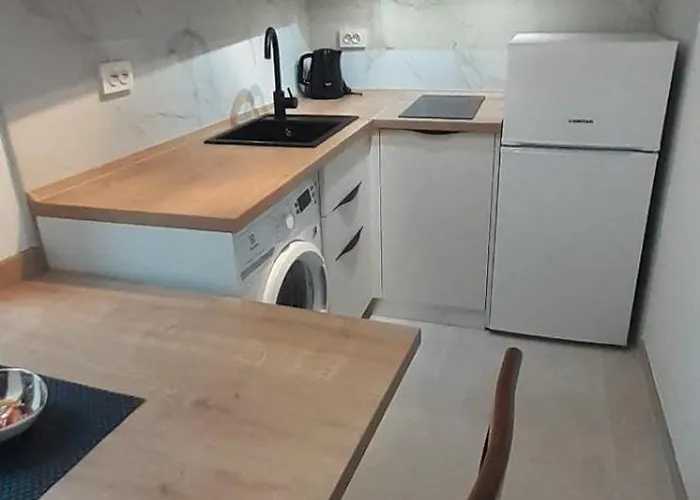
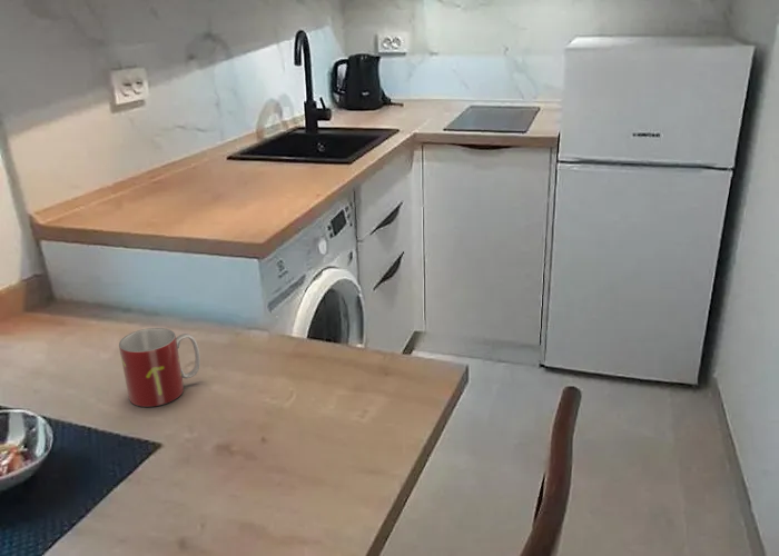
+ mug [118,327,201,408]
